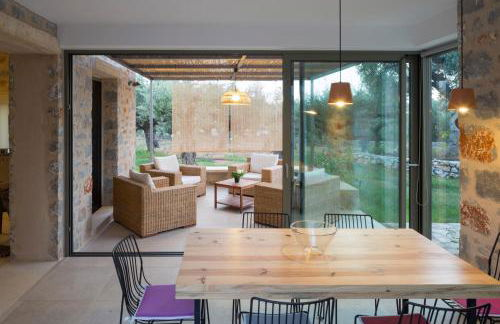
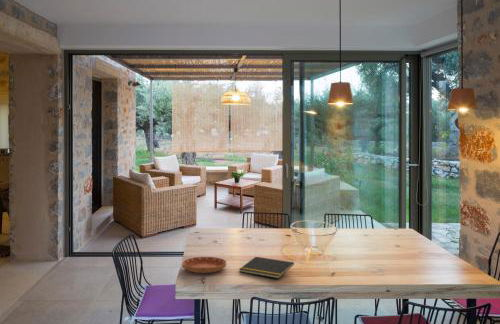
+ saucer [181,256,227,274]
+ notepad [238,256,295,279]
